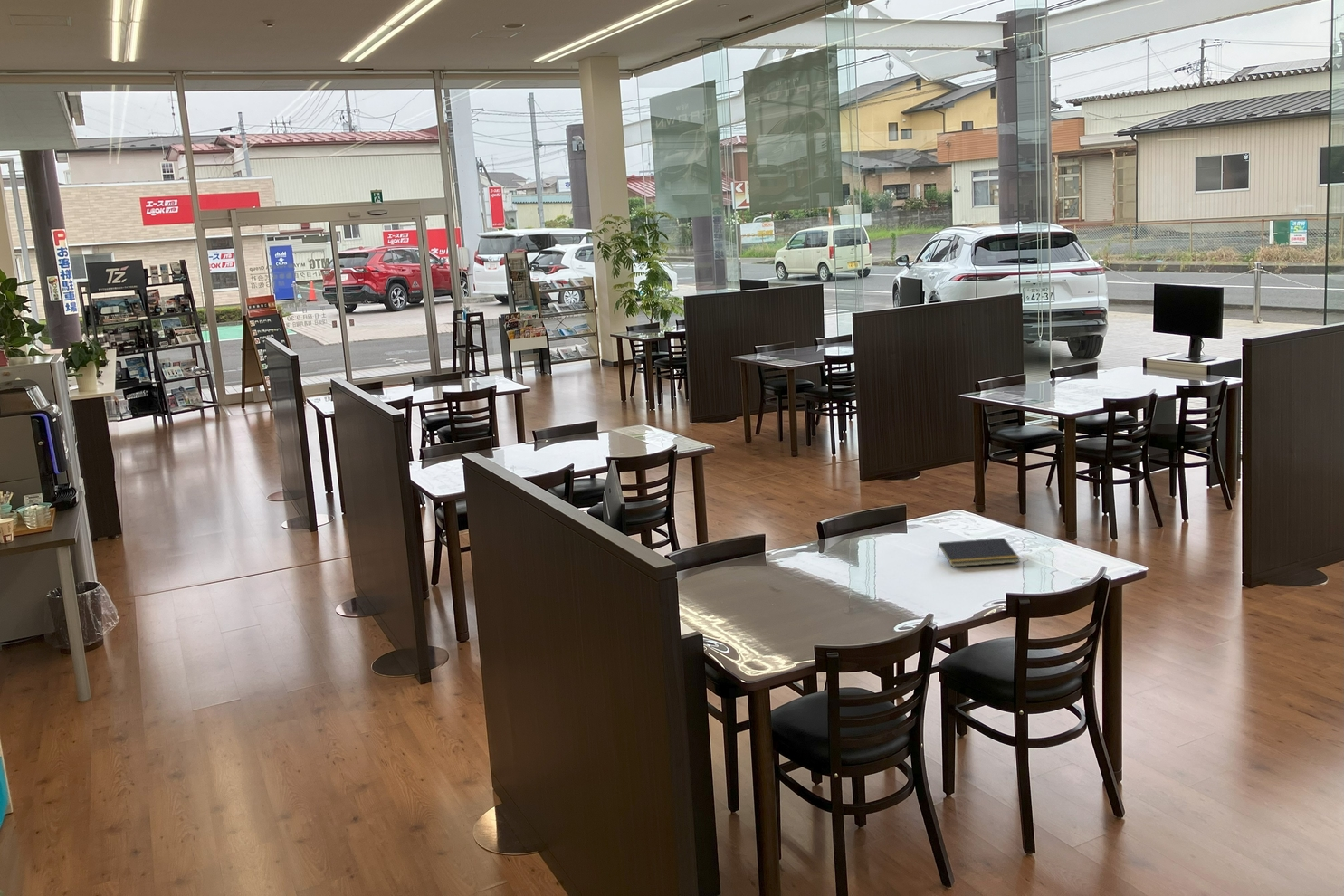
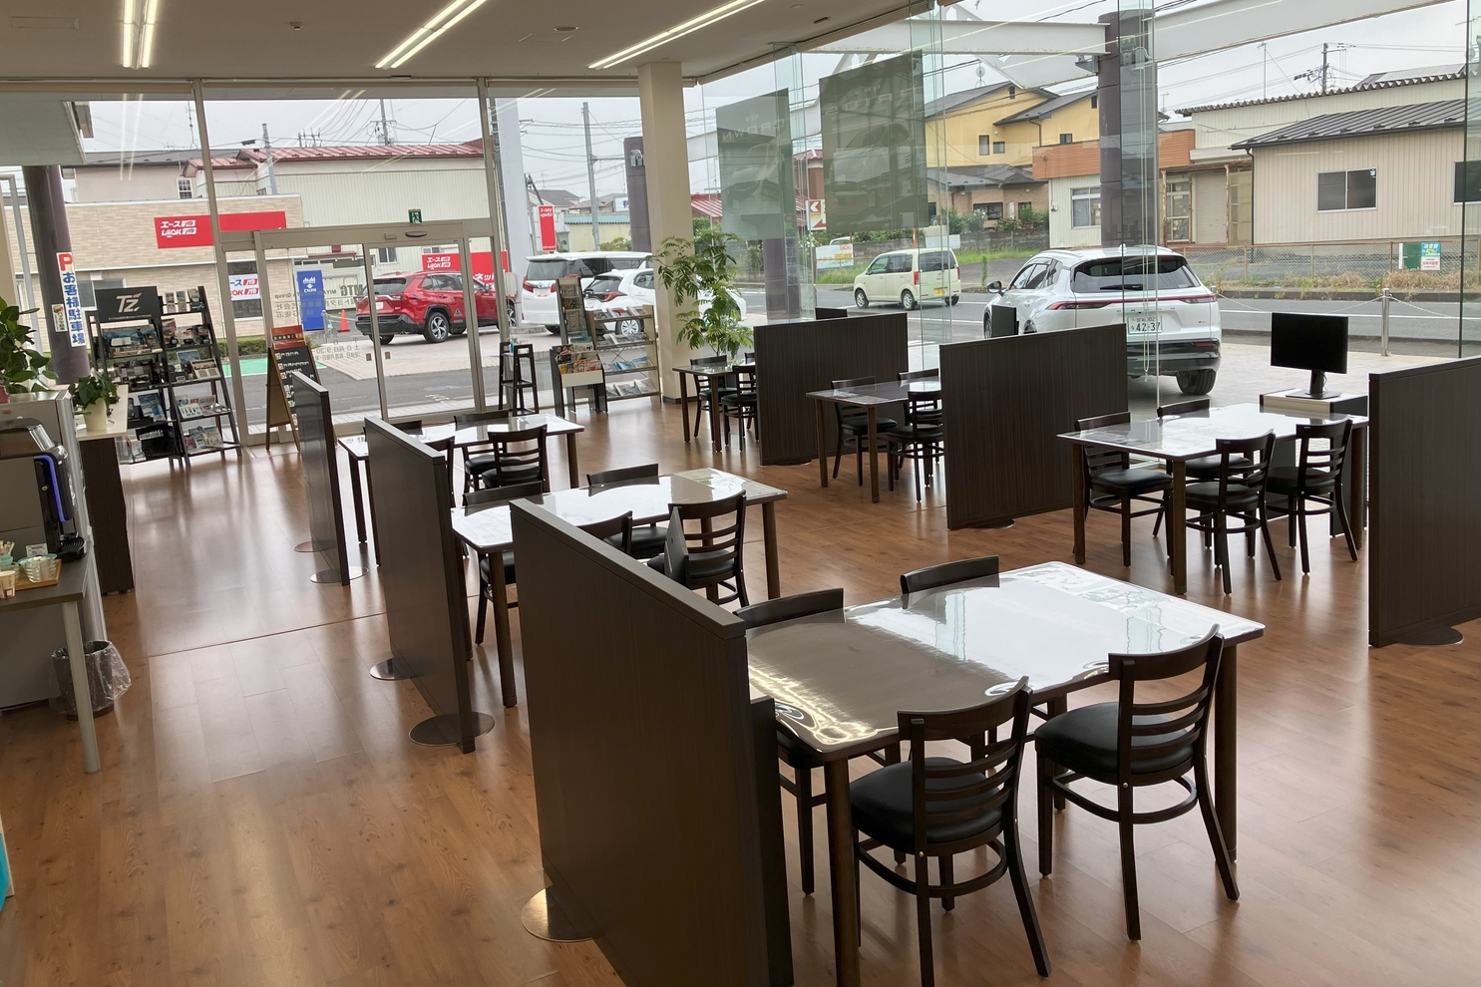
- notepad [937,537,1021,568]
